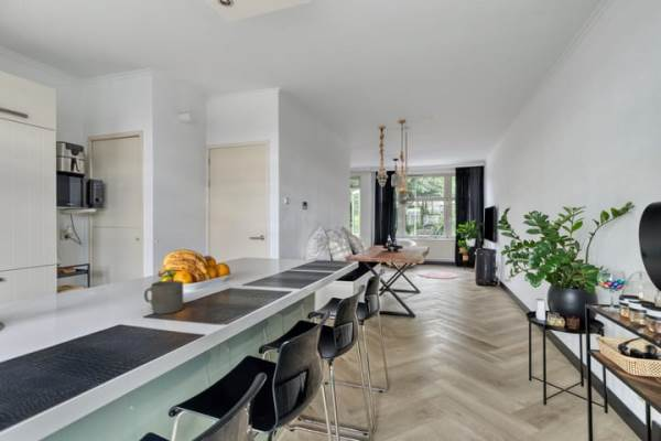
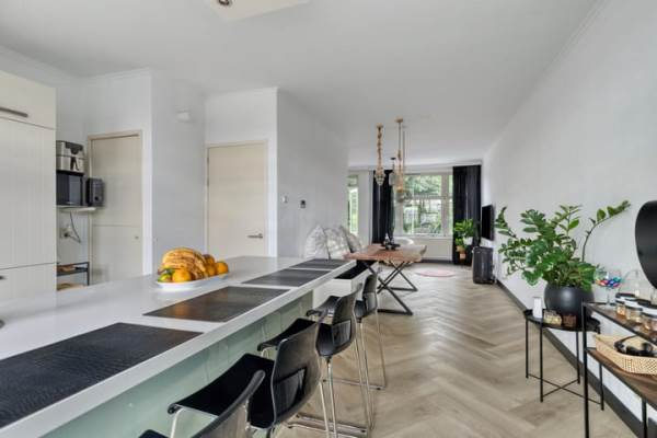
- mug [143,279,184,315]
